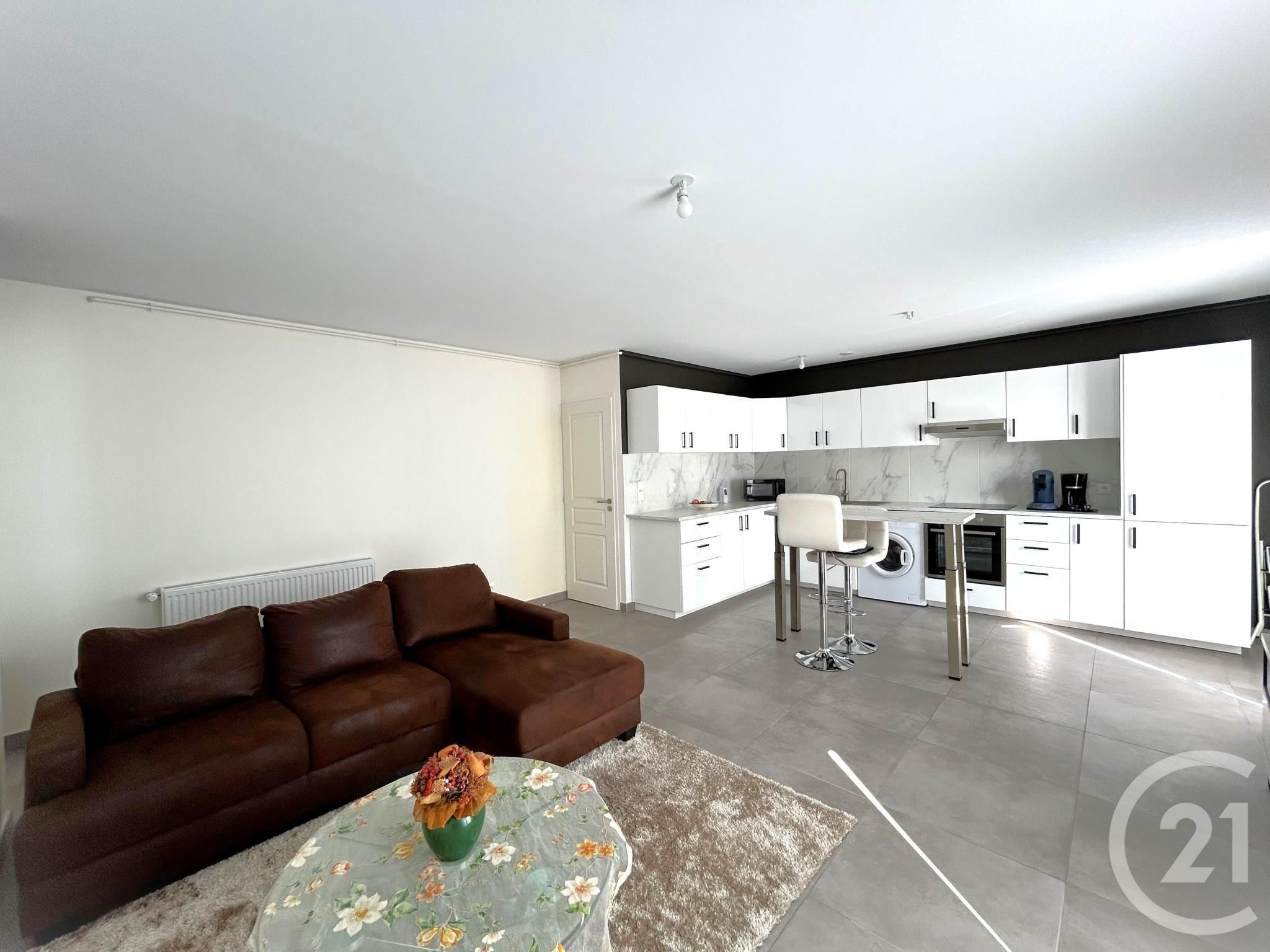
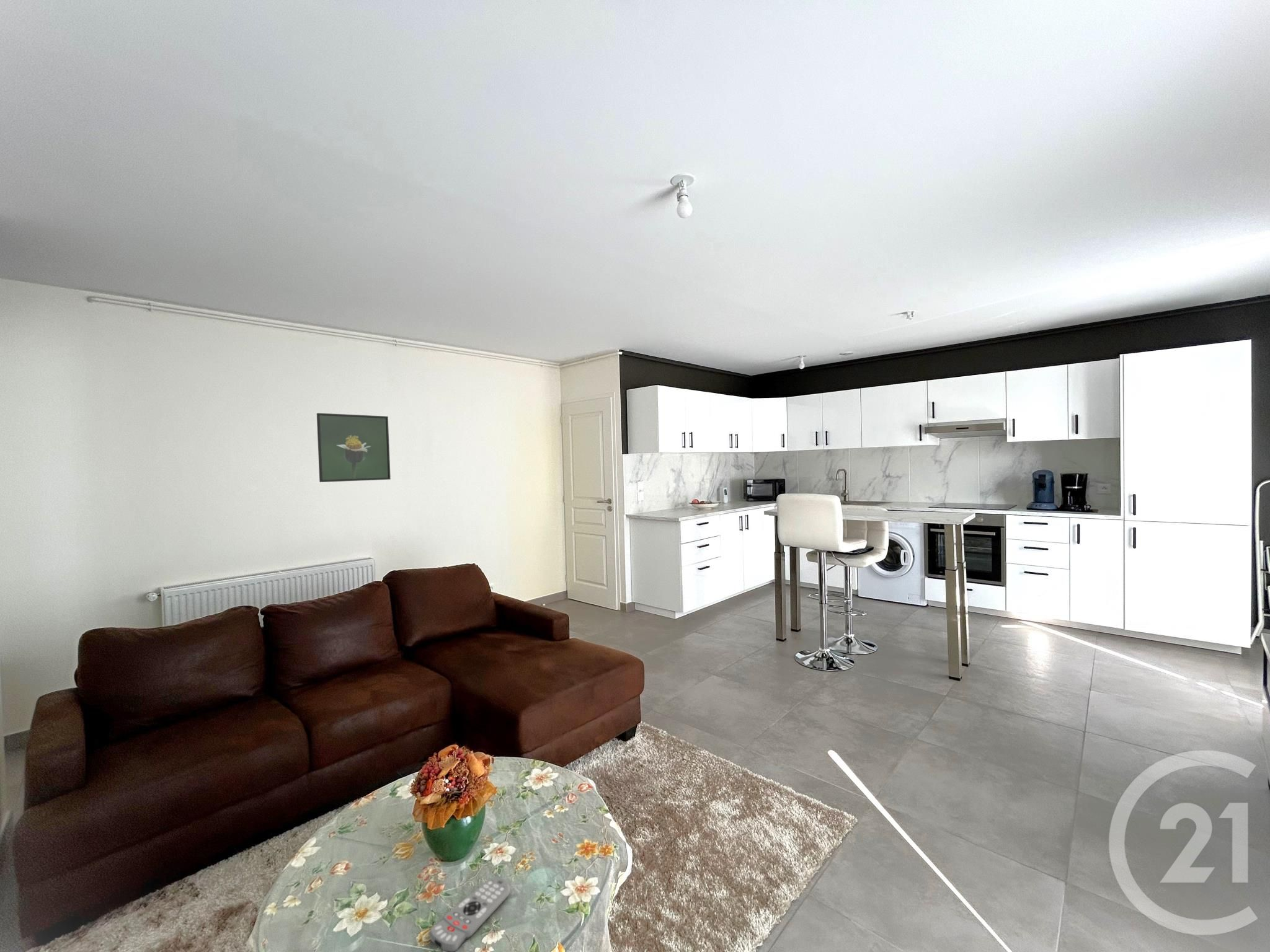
+ remote control [429,877,511,952]
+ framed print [316,412,391,483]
